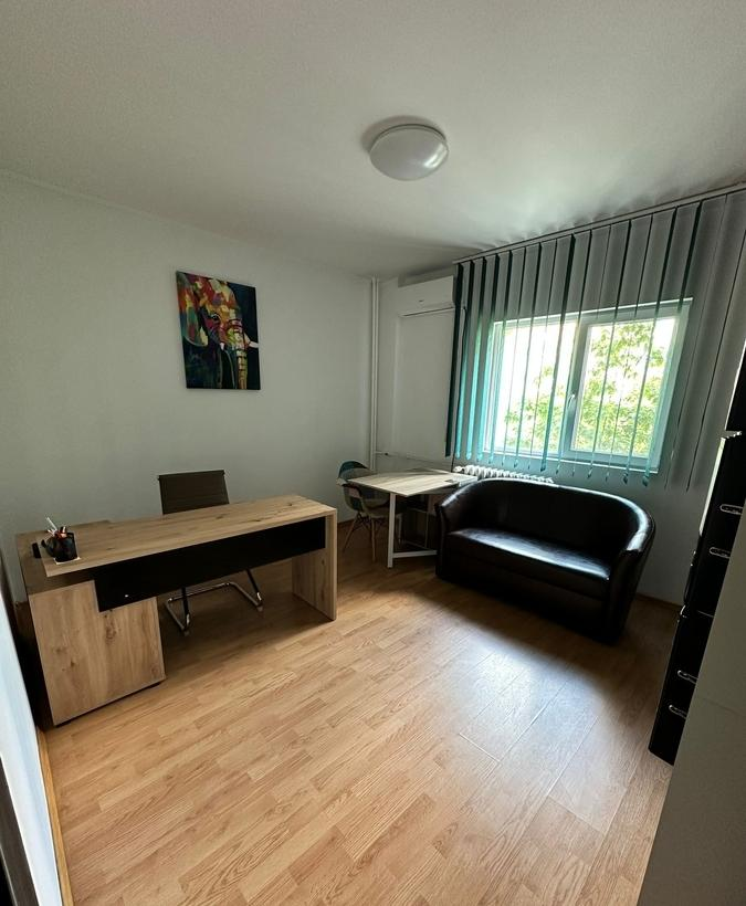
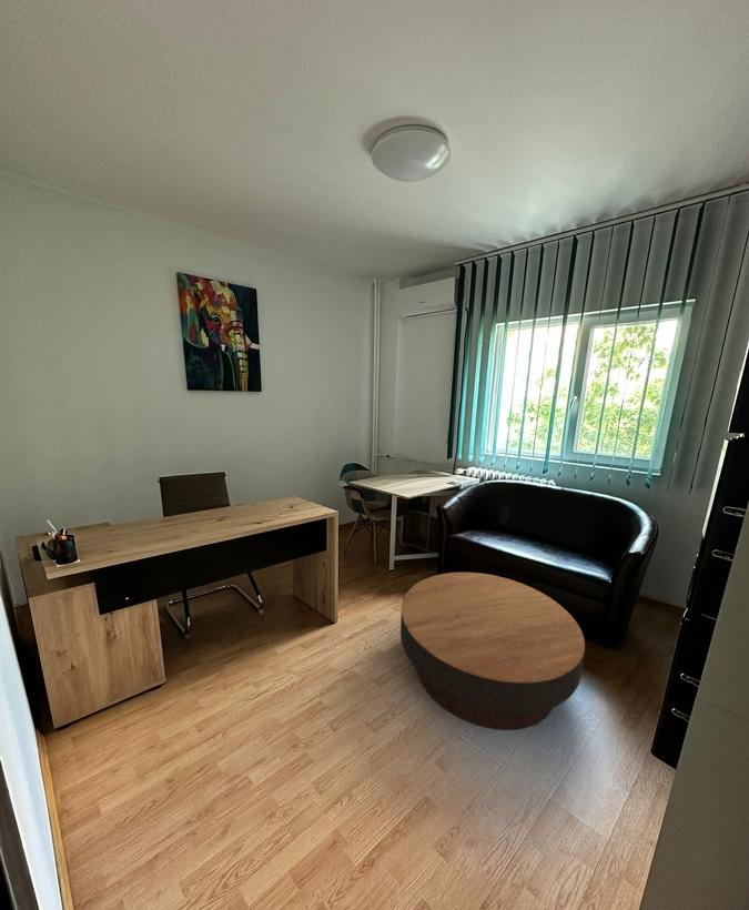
+ coffee table [399,572,586,731]
